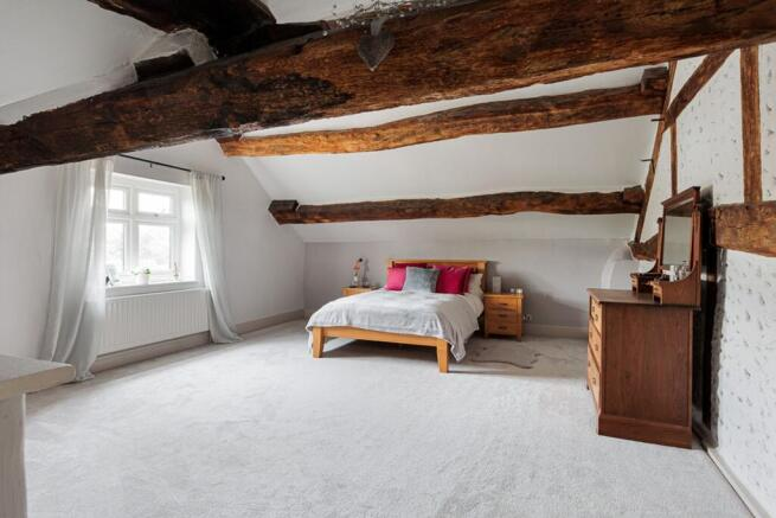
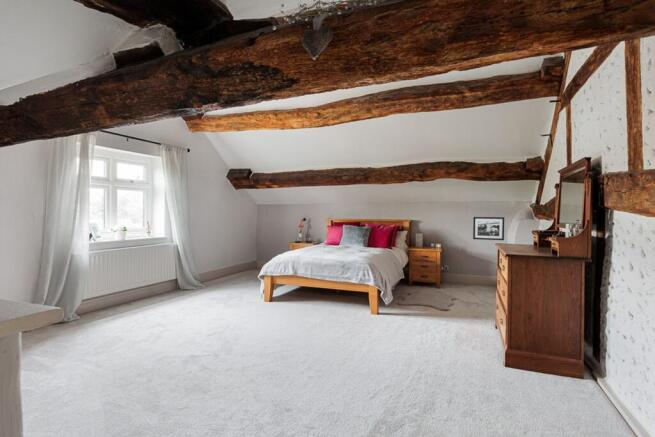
+ picture frame [472,216,505,241]
